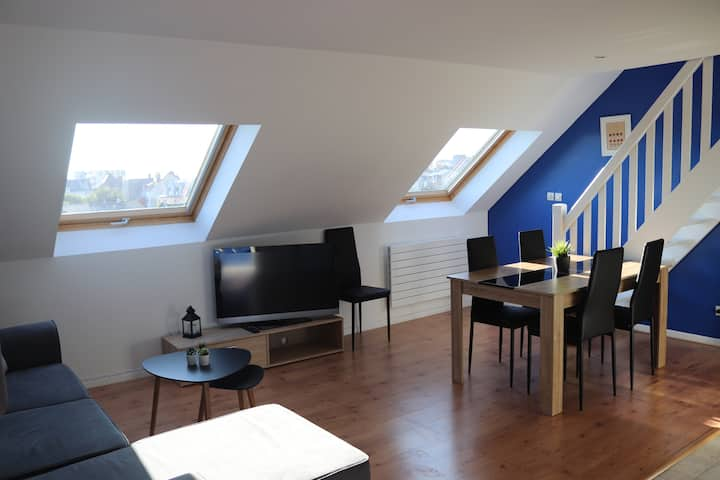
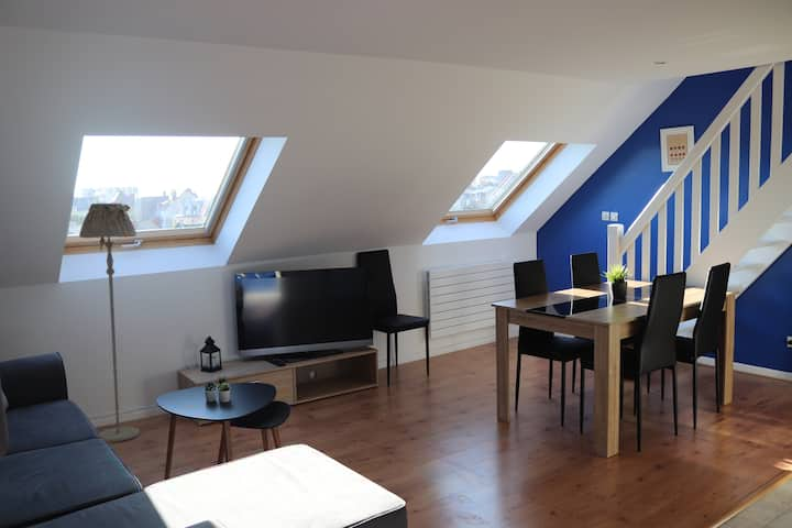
+ floor lamp [78,202,141,443]
